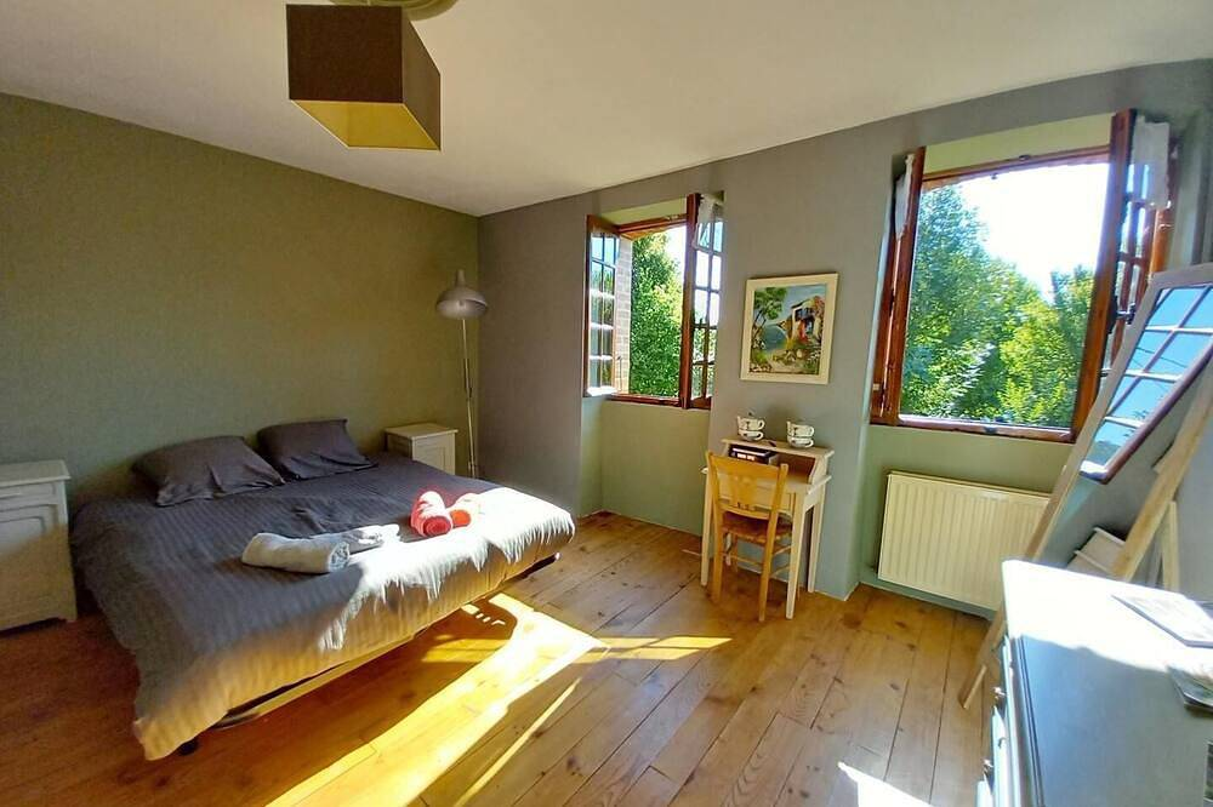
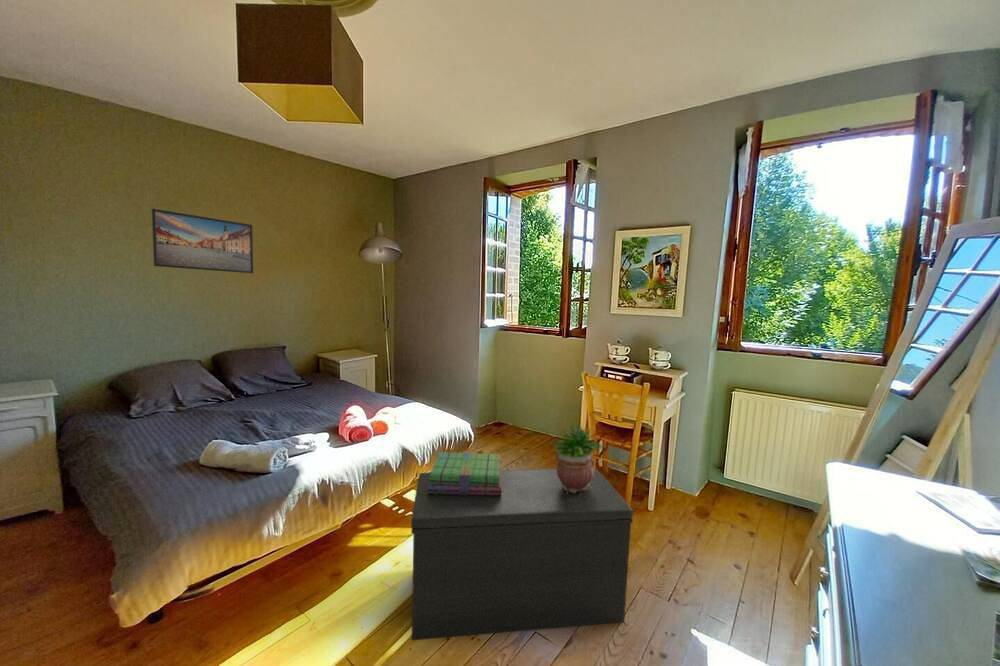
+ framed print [151,208,254,274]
+ stack of books [427,451,502,495]
+ potted plant [549,422,604,494]
+ bench [410,468,634,641]
